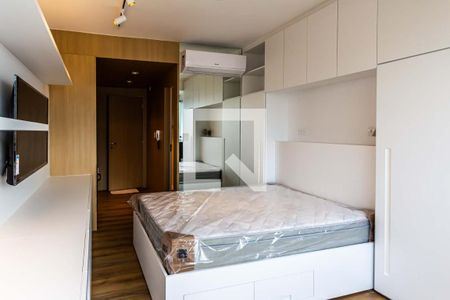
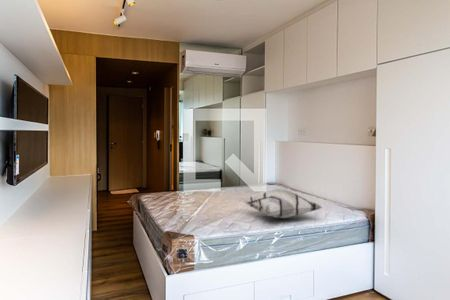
+ decorative pillow [243,188,324,219]
